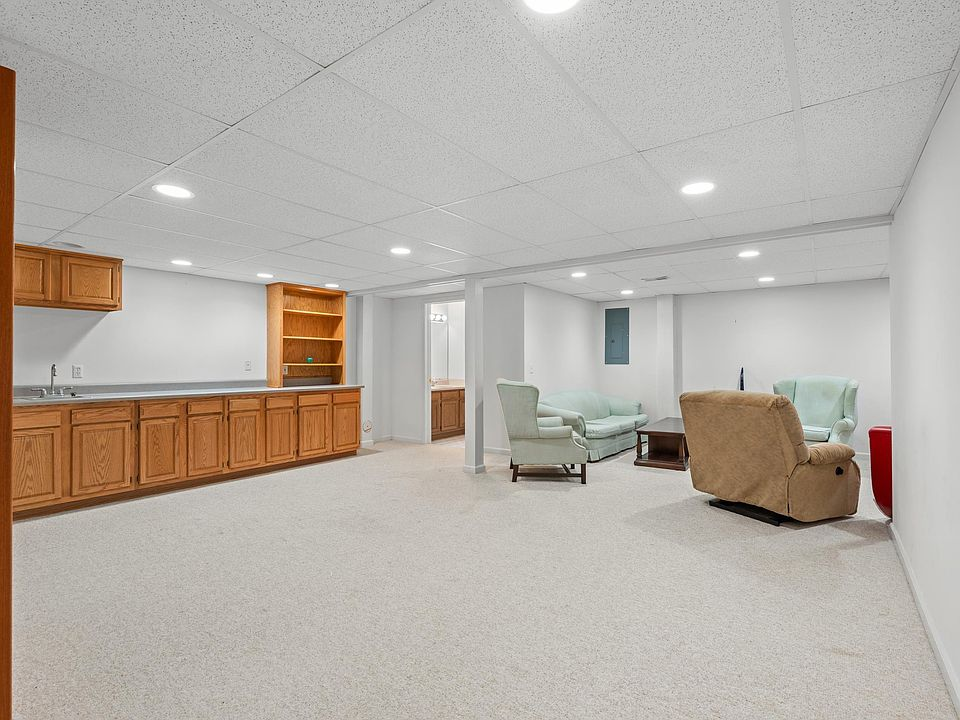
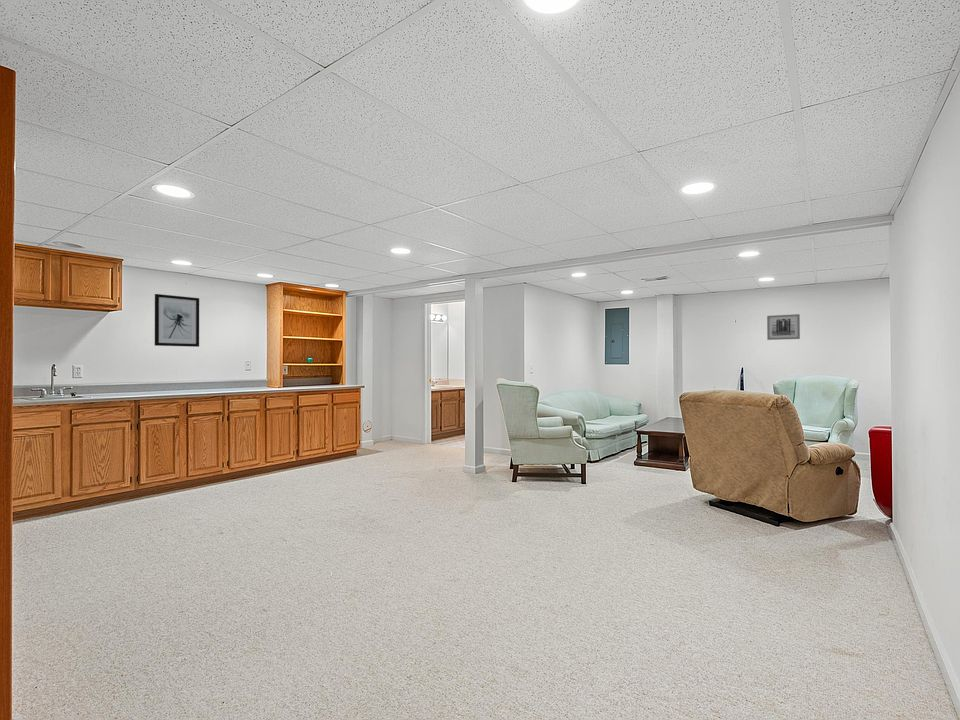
+ wall art [154,293,200,348]
+ wall art [766,313,801,341]
